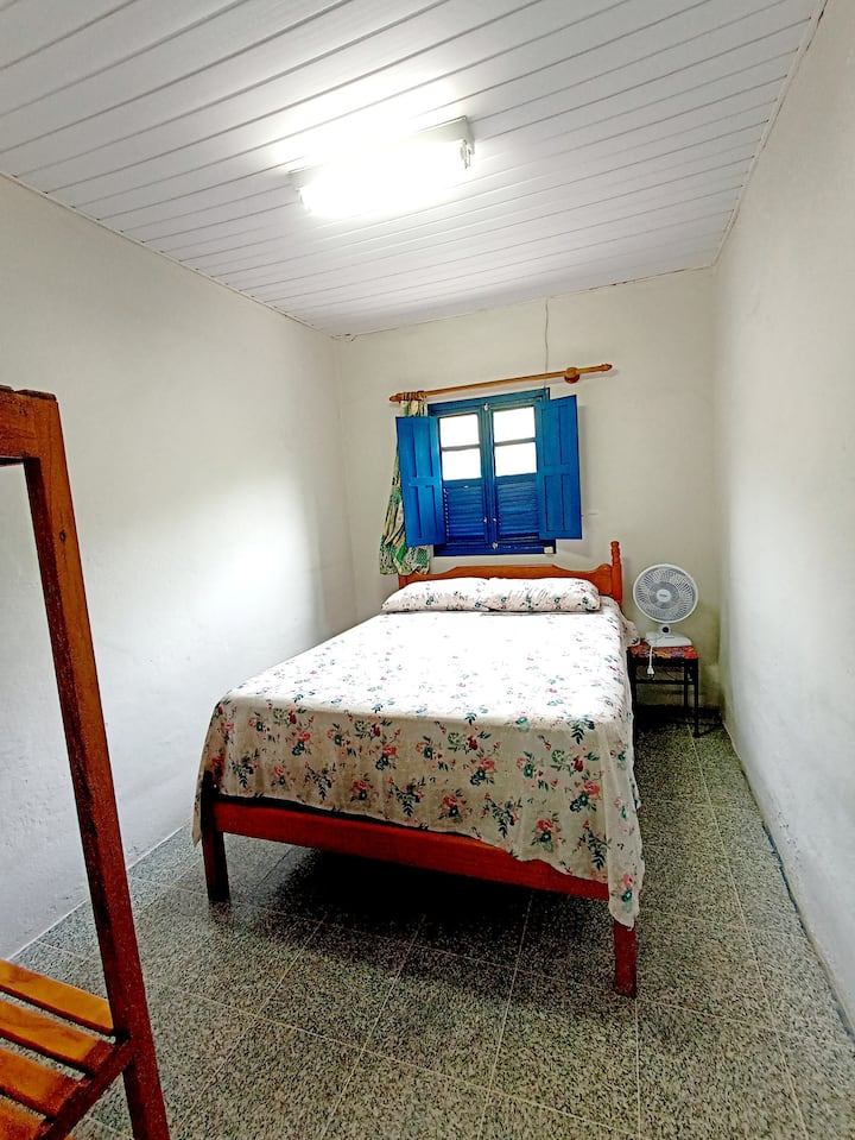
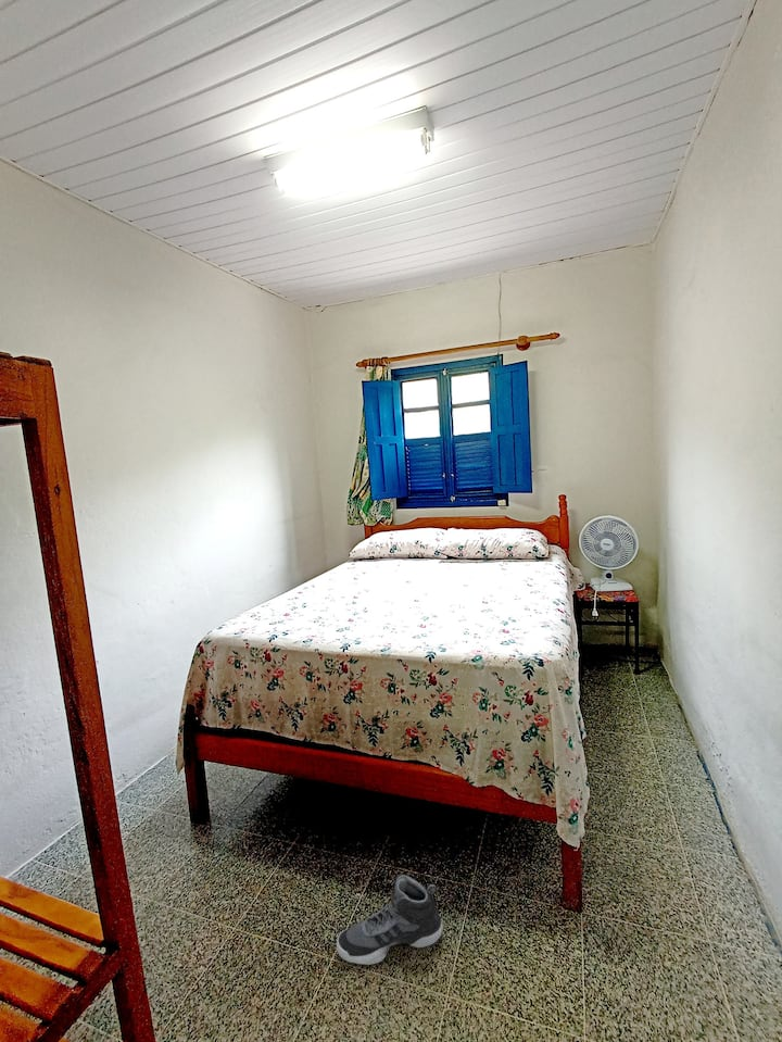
+ sneaker [336,872,443,966]
